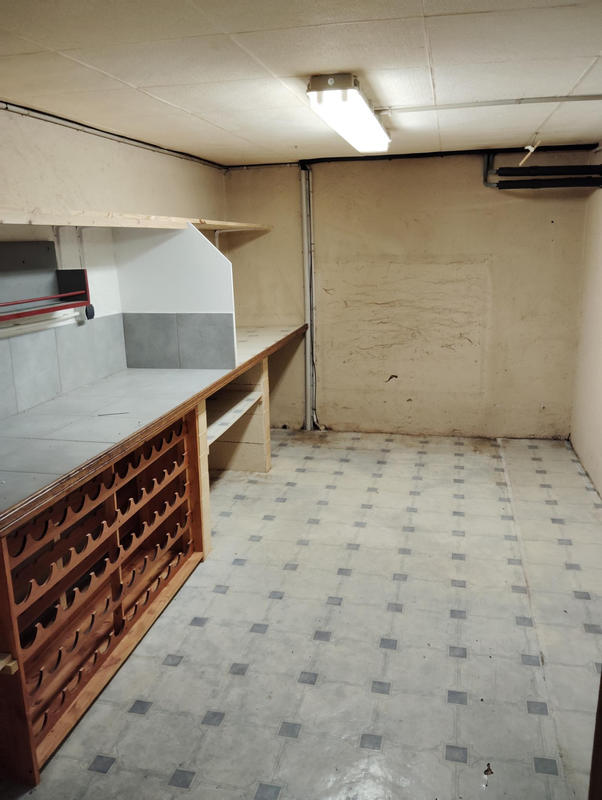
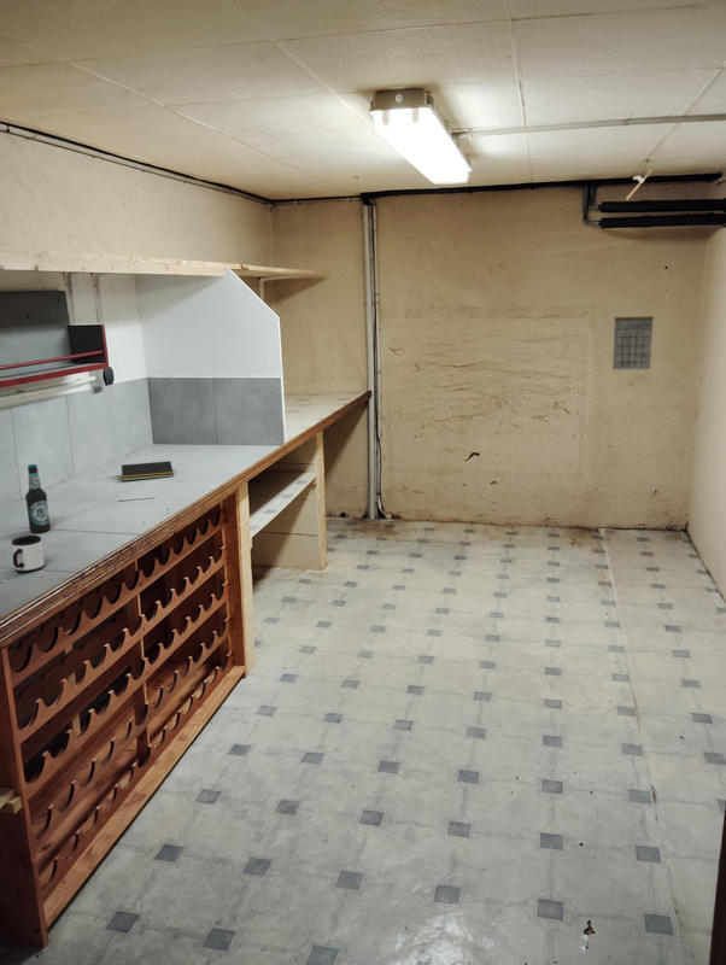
+ mug [11,534,46,574]
+ notepad [119,460,175,482]
+ bottle [24,463,52,534]
+ calendar [611,303,655,370]
